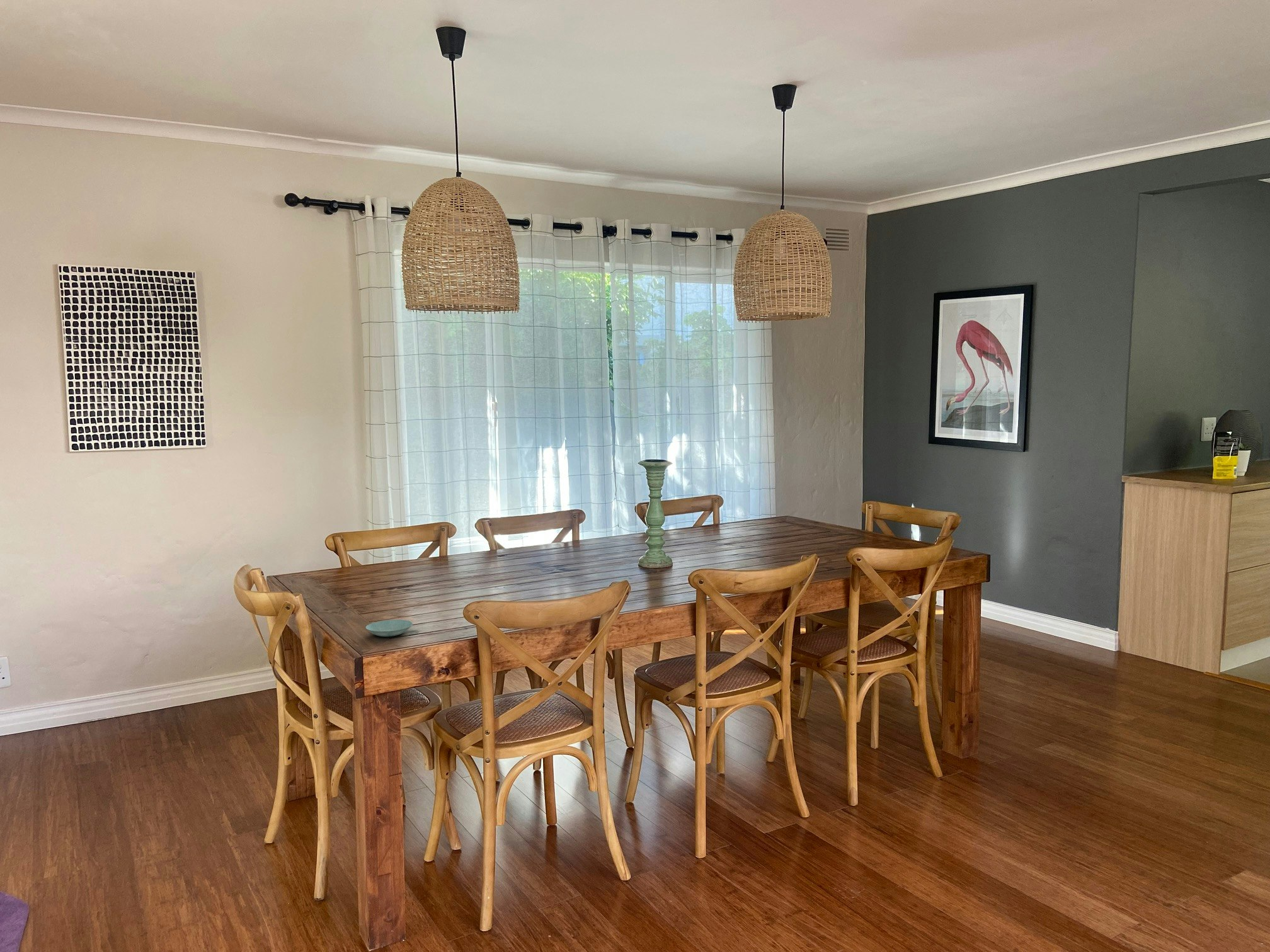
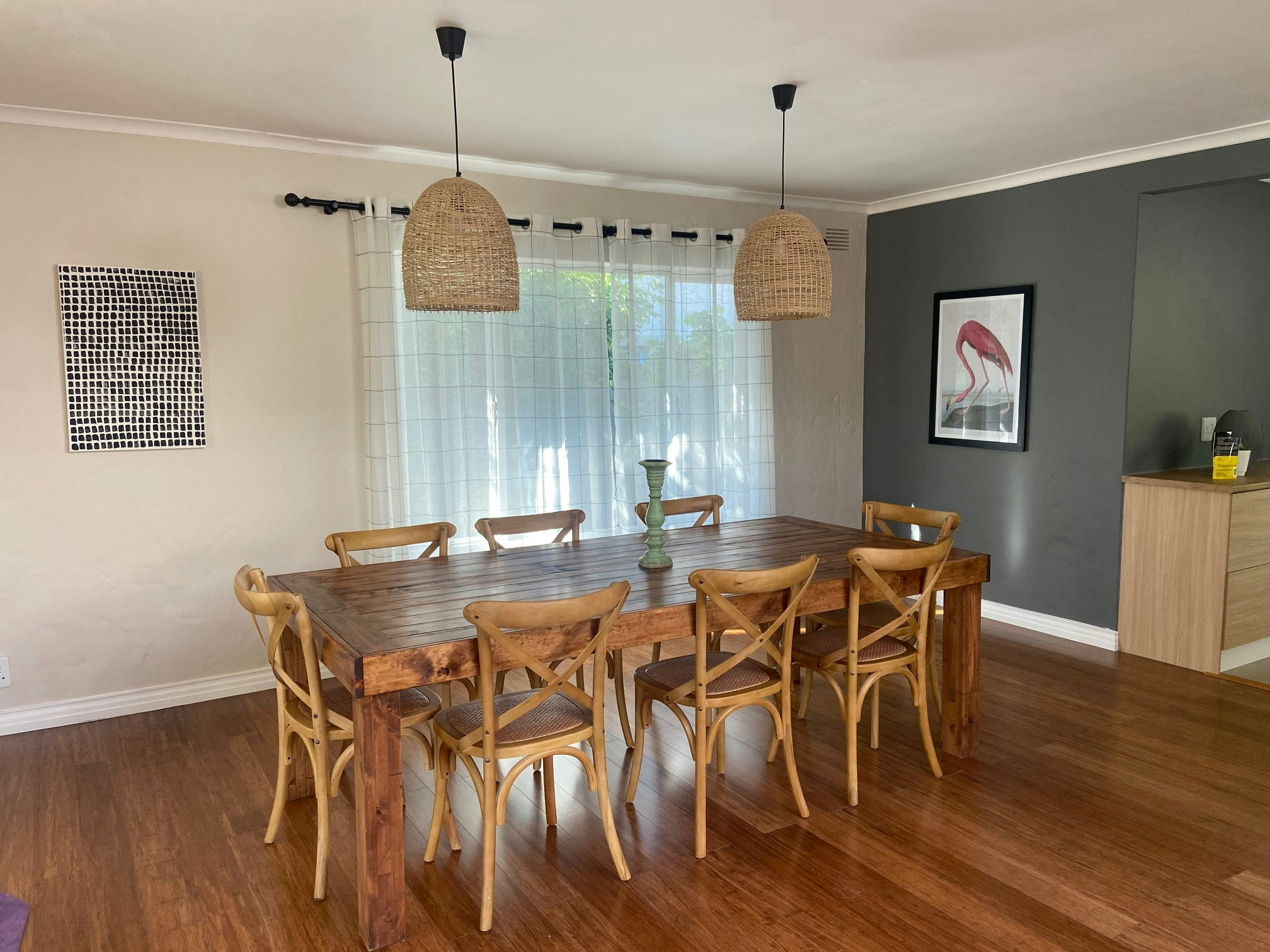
- saucer [365,619,413,637]
